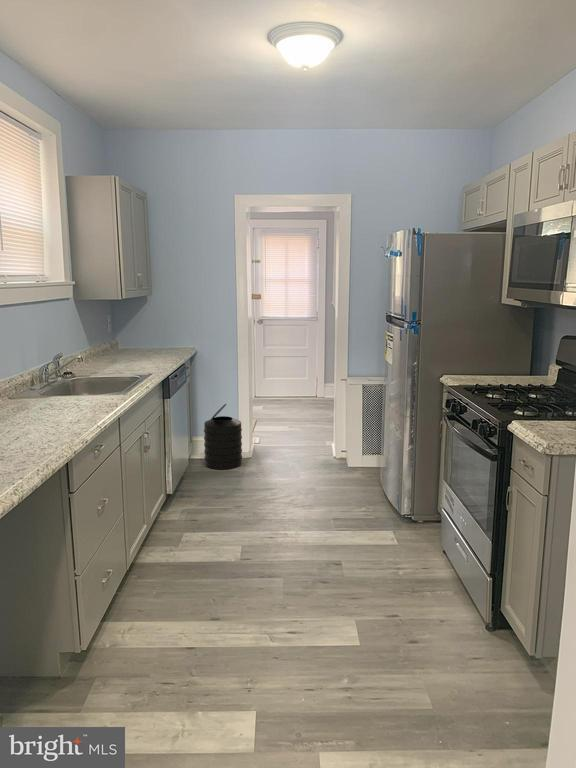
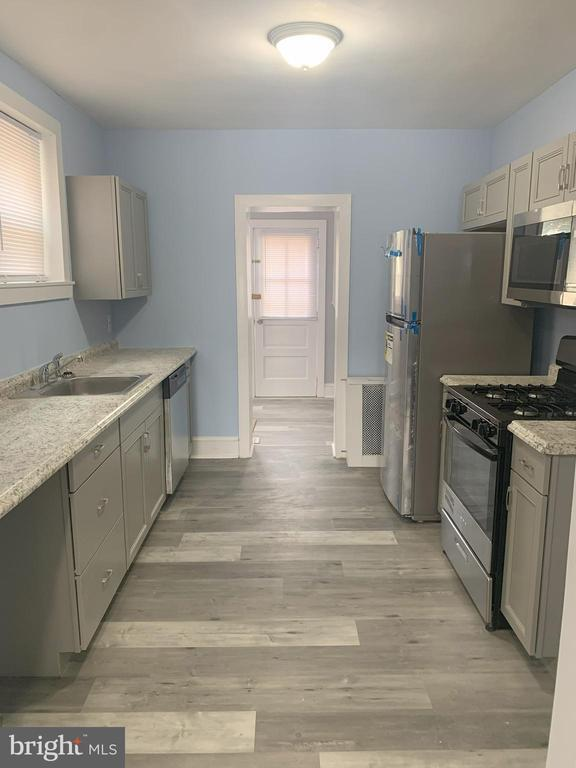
- trash can [203,403,243,470]
